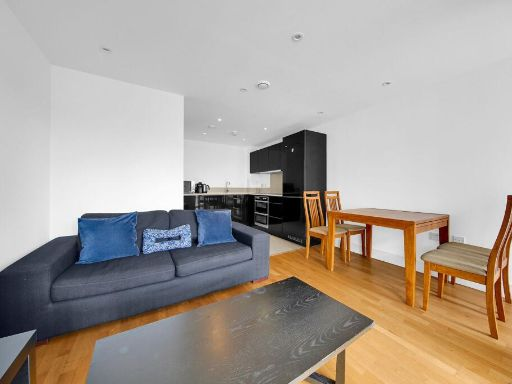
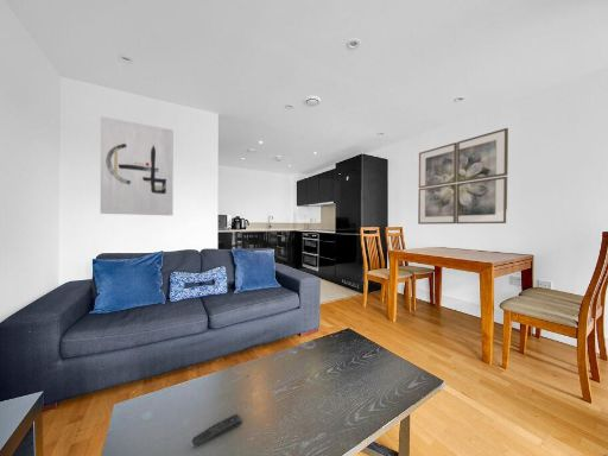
+ wall art [100,115,175,216]
+ remote control [189,413,243,449]
+ wall art [417,127,509,226]
